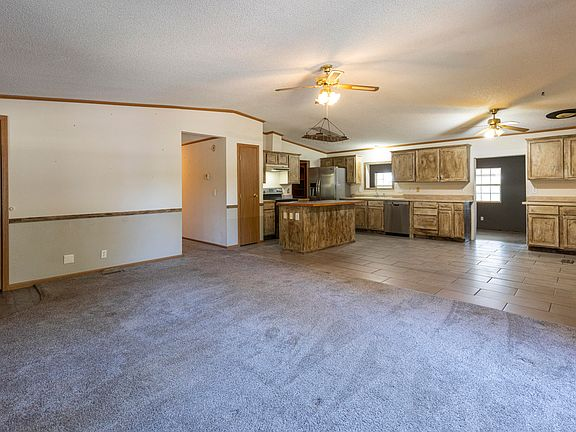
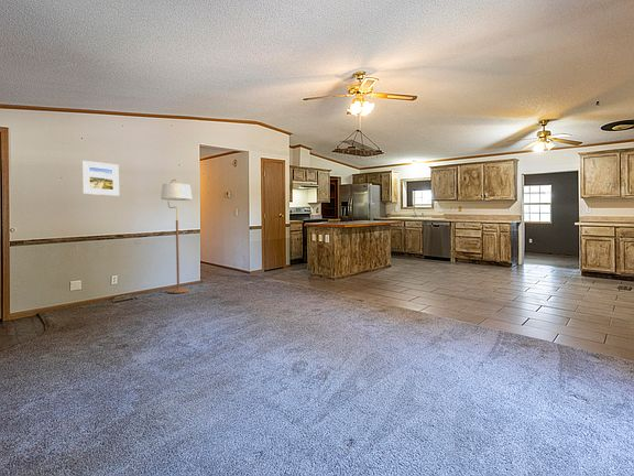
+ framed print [81,160,120,196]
+ floor lamp [160,178,194,294]
